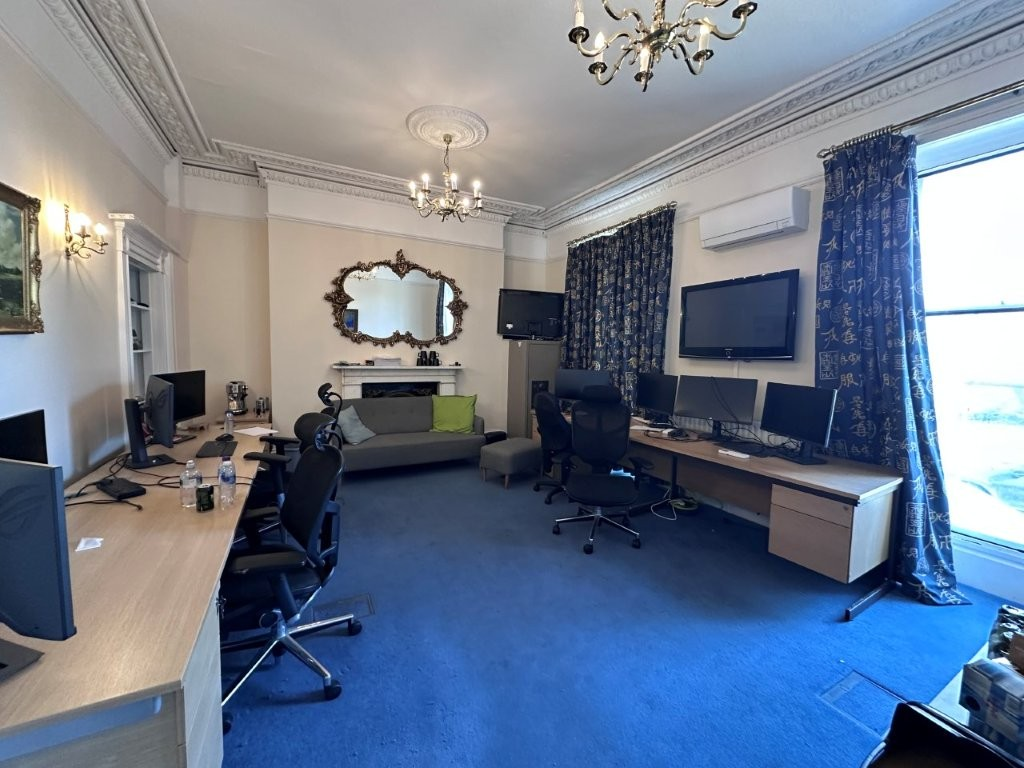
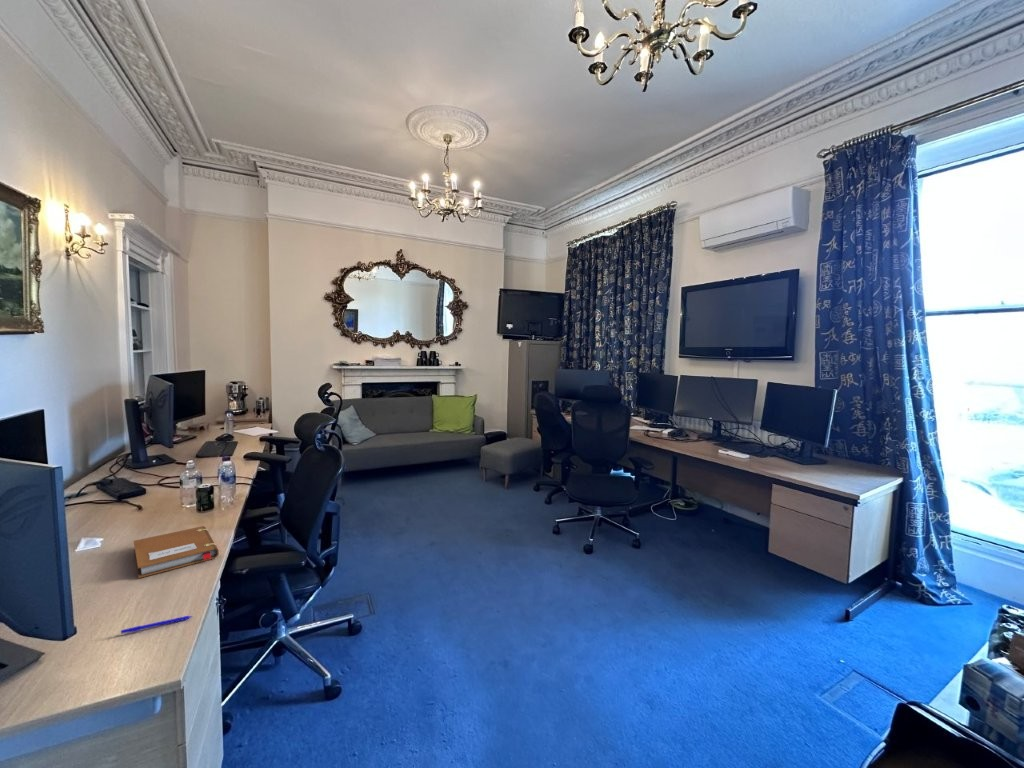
+ pen [120,615,194,635]
+ notebook [133,525,220,579]
